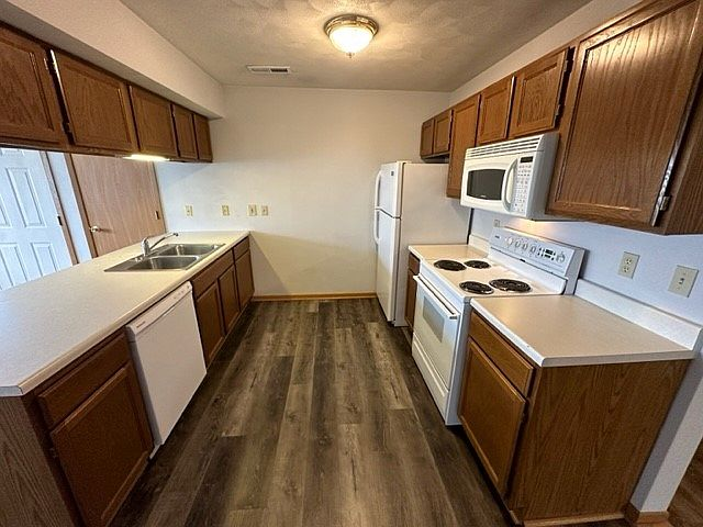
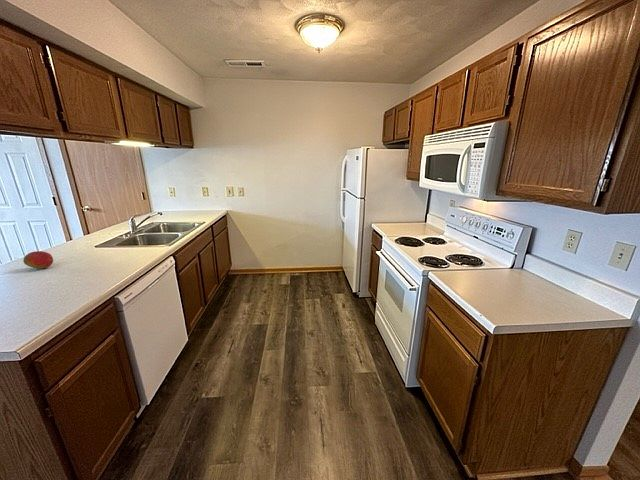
+ fruit [22,250,54,270]
